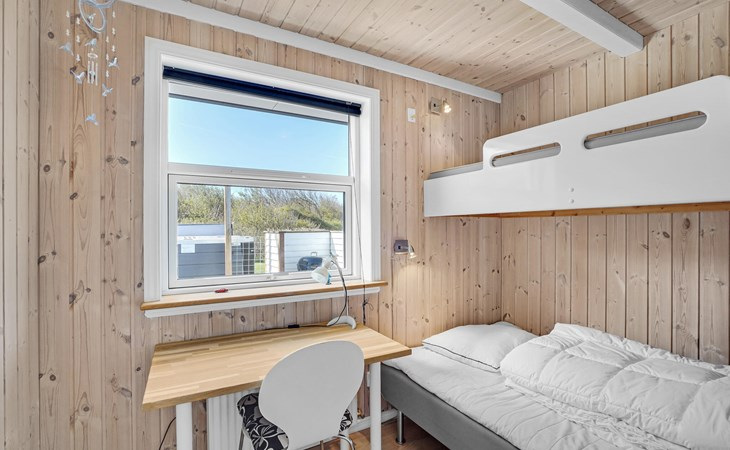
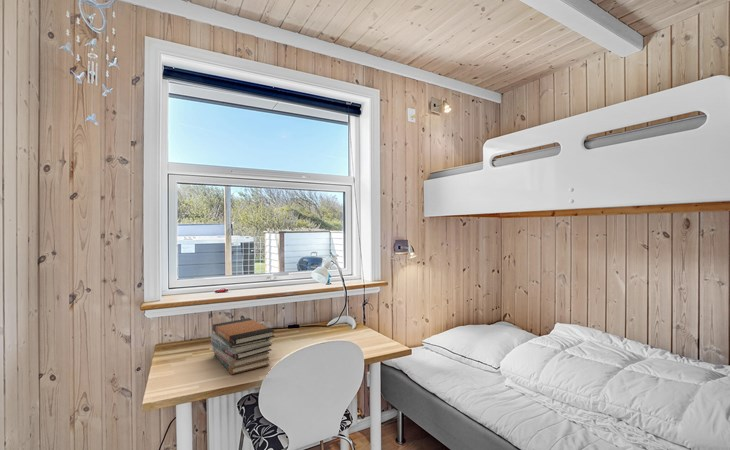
+ book stack [210,317,276,375]
